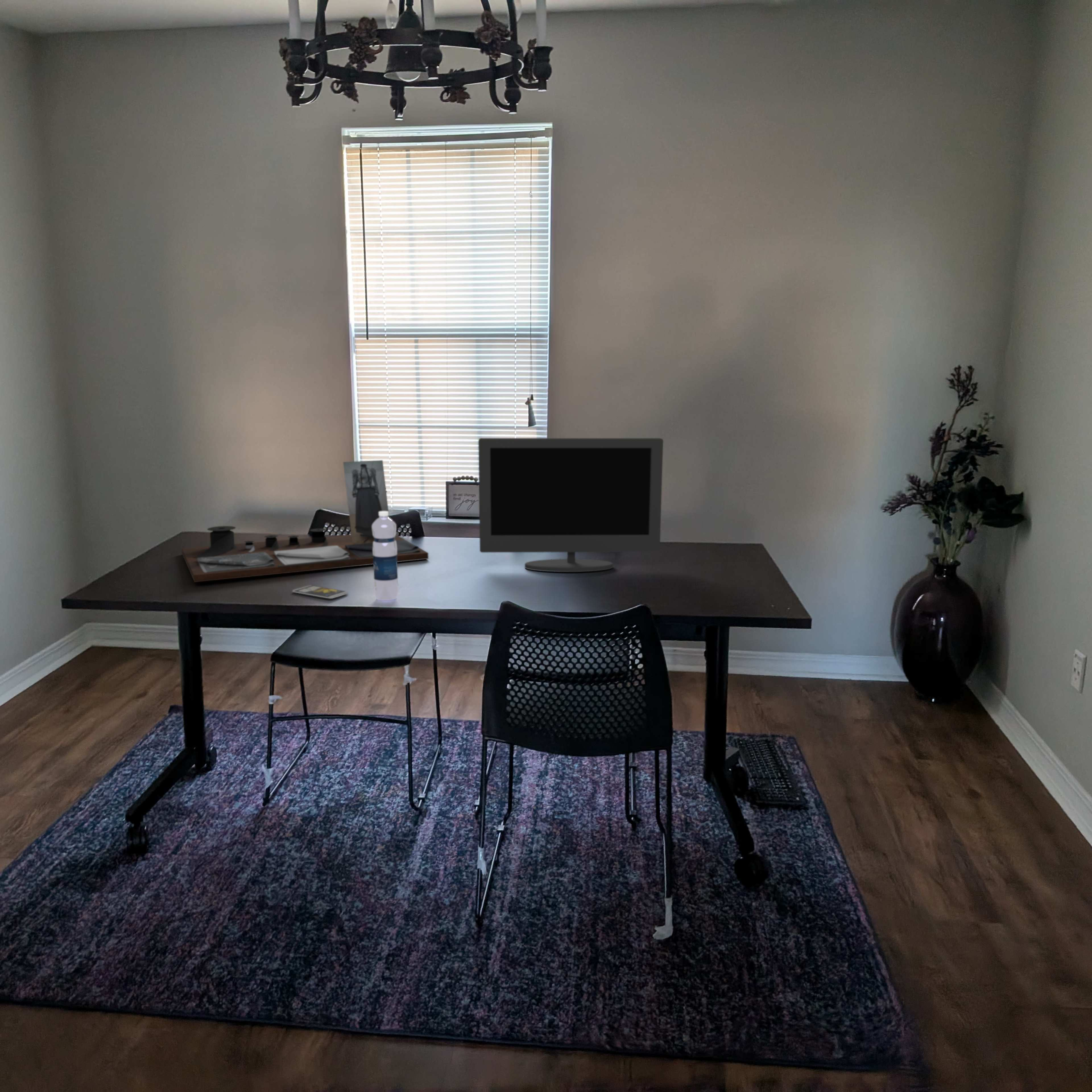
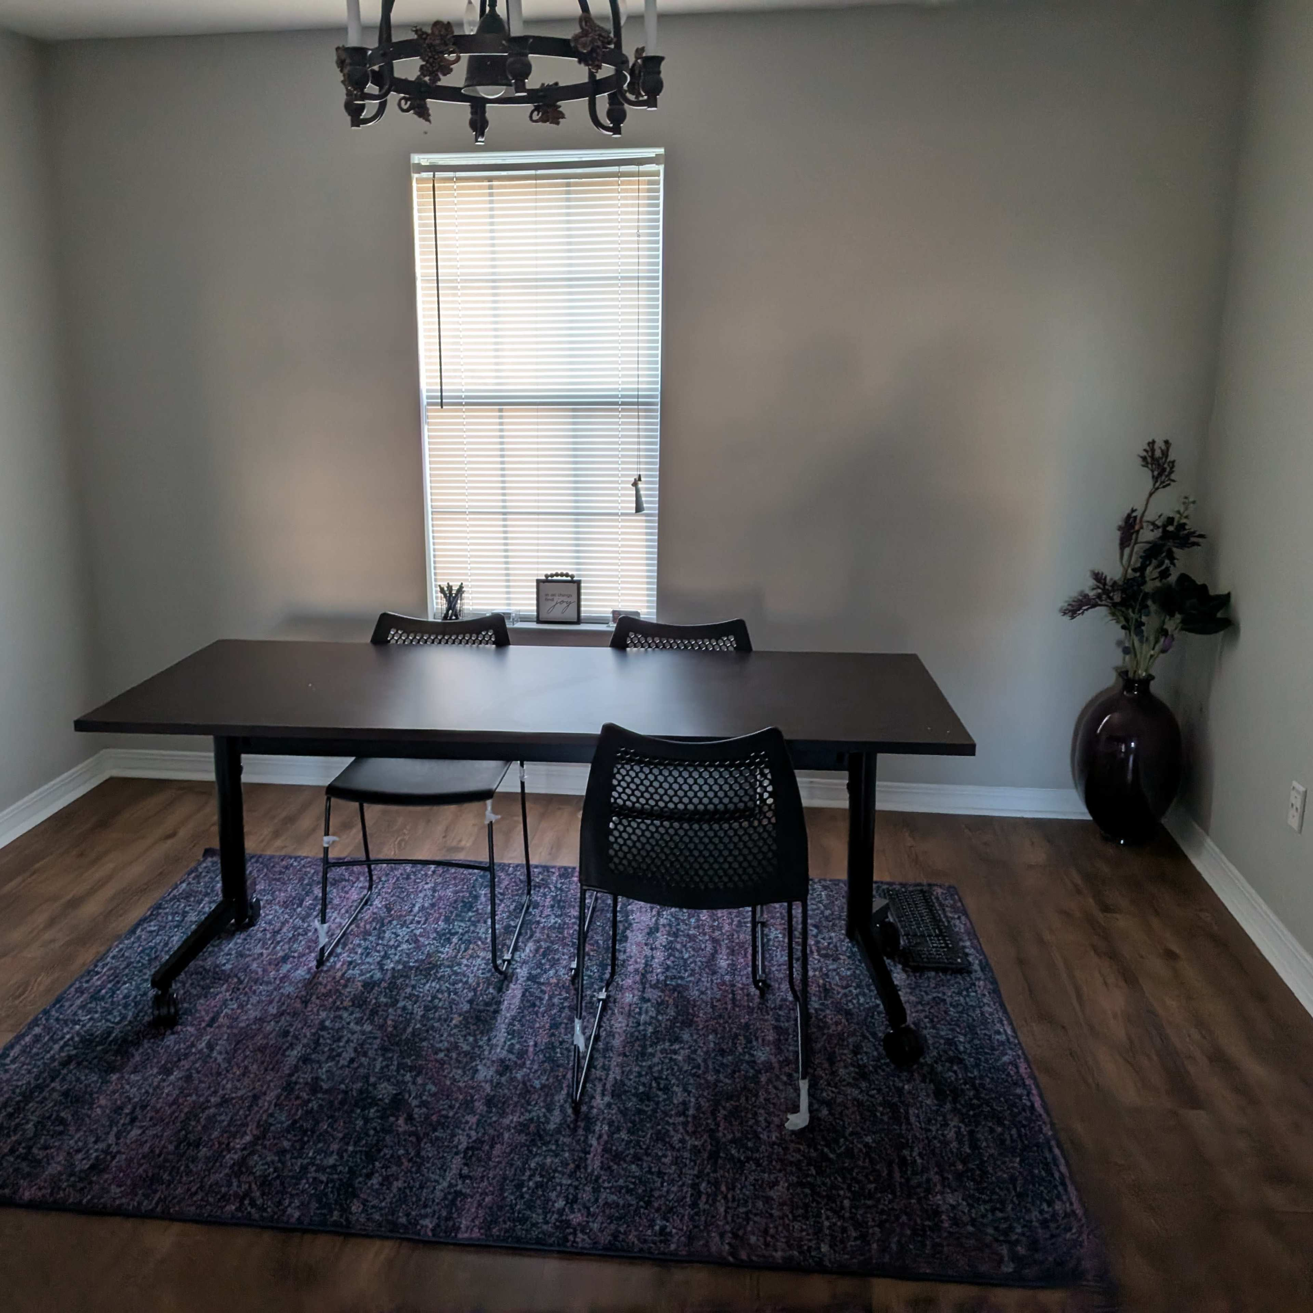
- desk organizer [181,460,429,582]
- monitor [478,438,664,572]
- water bottle [372,511,399,601]
- smartphone [292,585,349,599]
